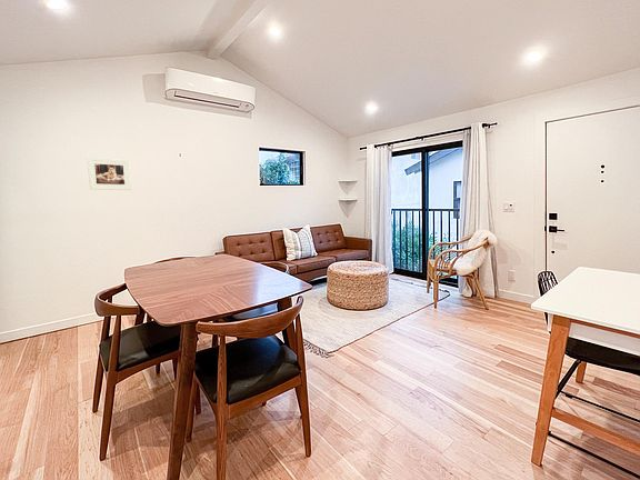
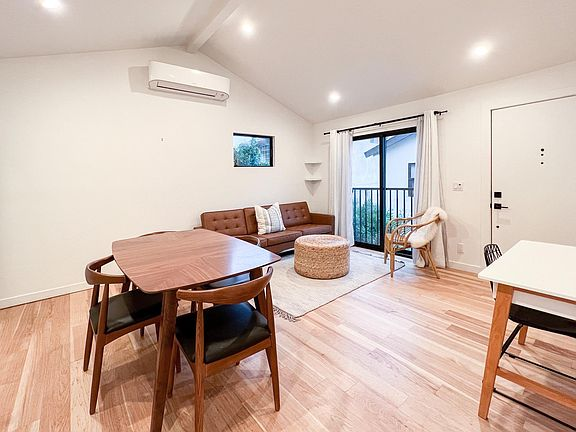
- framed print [86,157,132,191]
